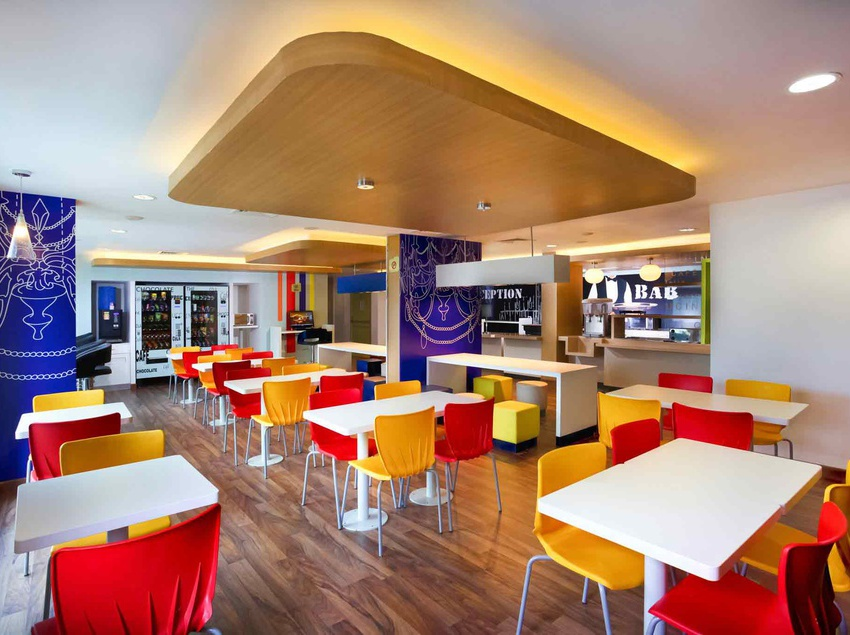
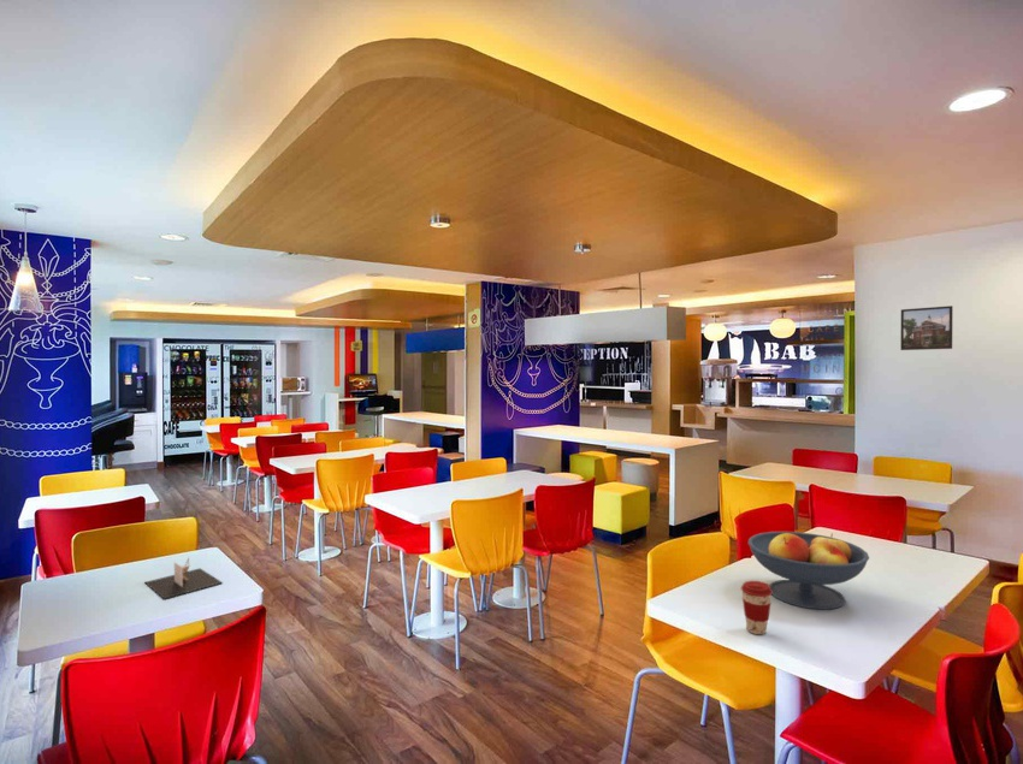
+ fruit bowl [747,531,870,611]
+ napkin holder [144,556,224,600]
+ coffee cup [740,580,773,635]
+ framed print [899,304,954,351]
